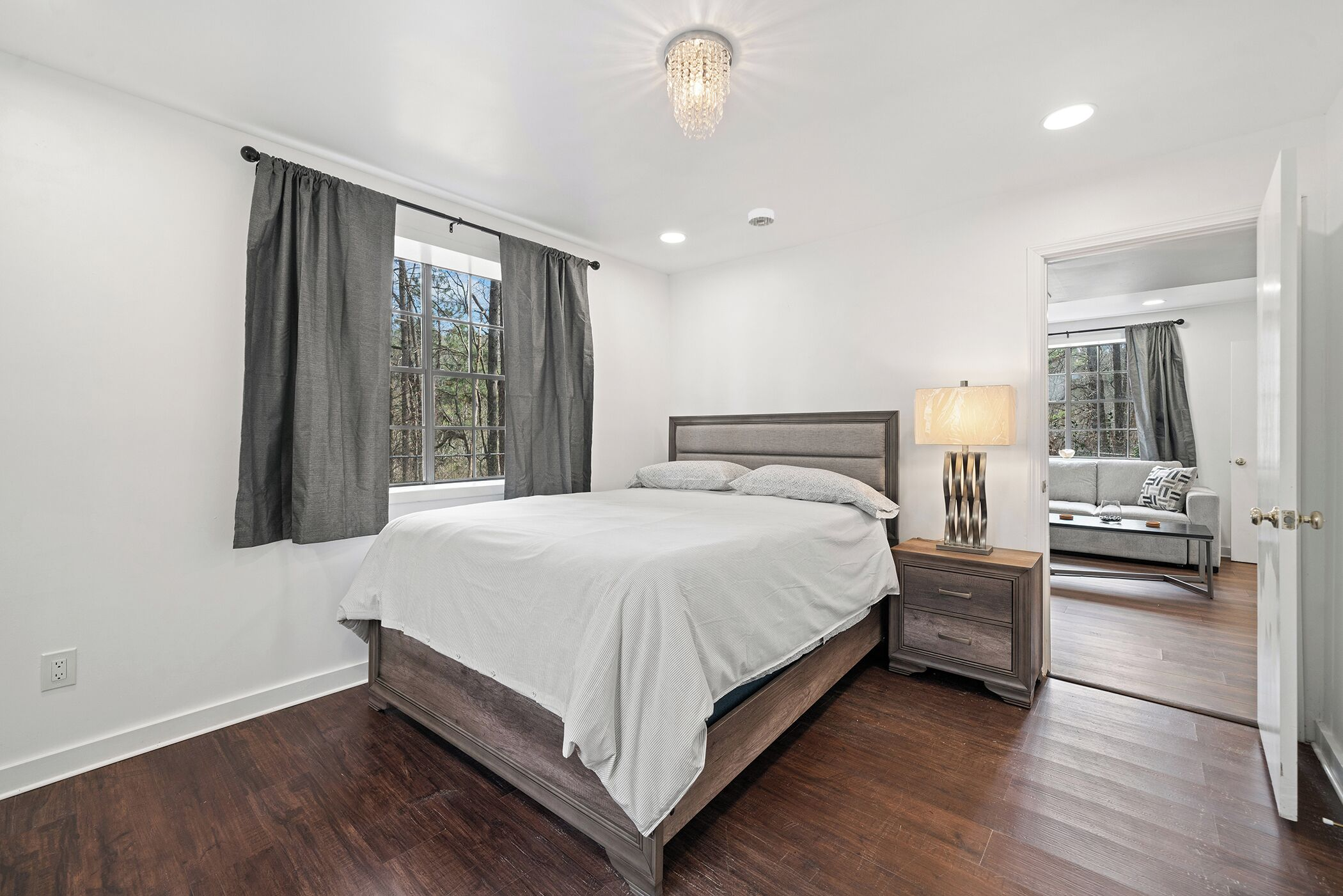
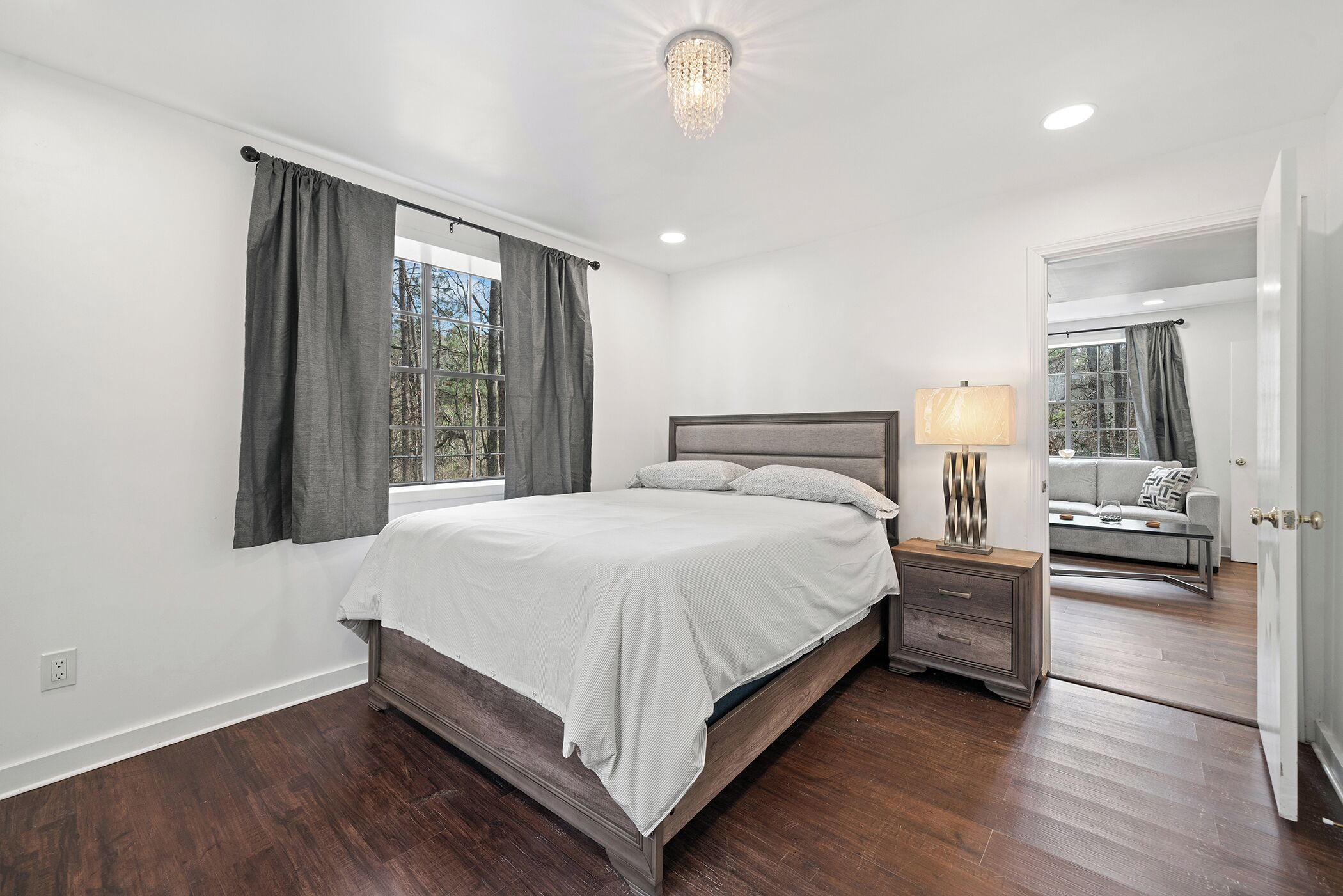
- smoke detector [748,207,774,227]
